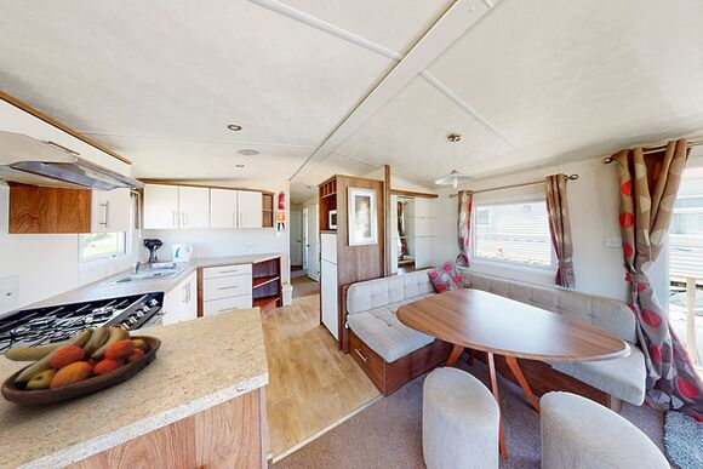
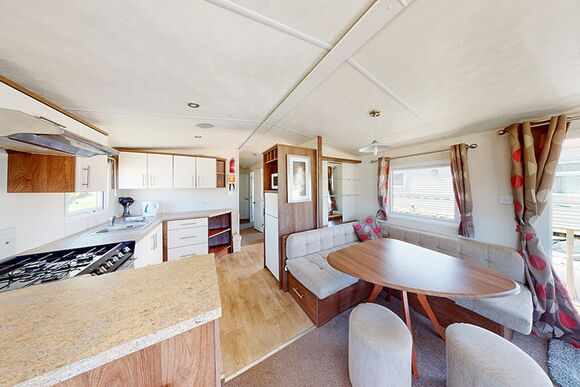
- fruit bowl [0,326,162,406]
